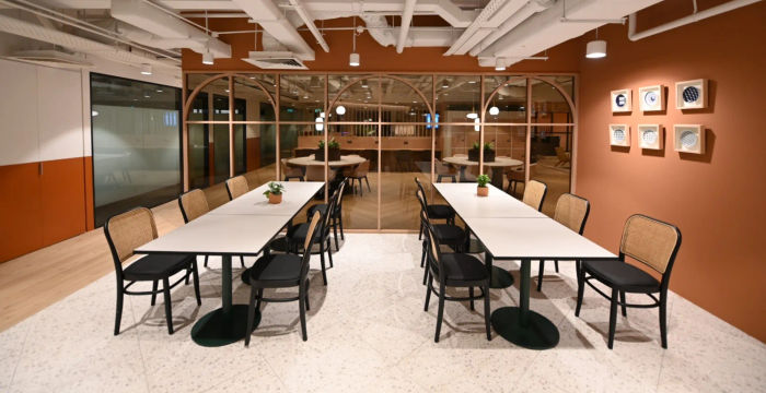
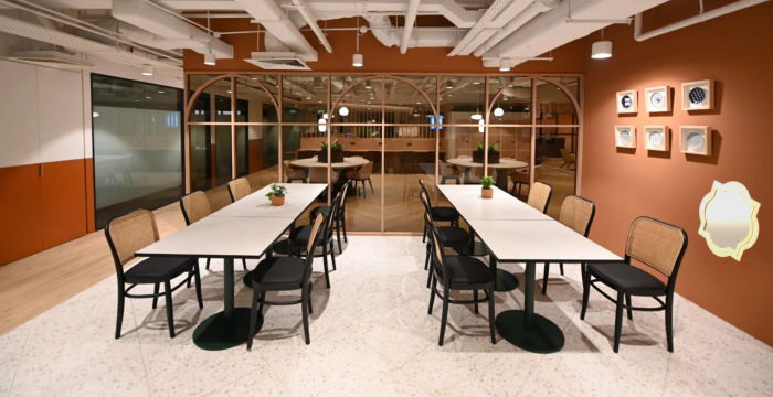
+ mirror [697,180,762,262]
